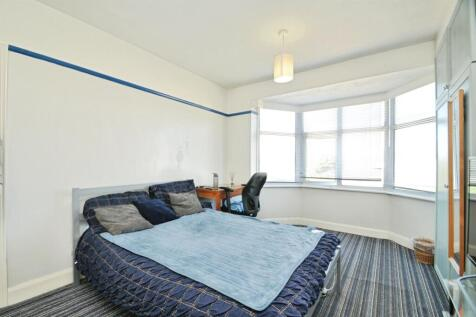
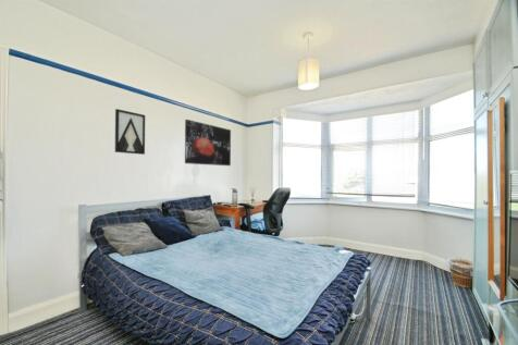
+ wall art [184,119,232,167]
+ wall art [114,108,146,156]
